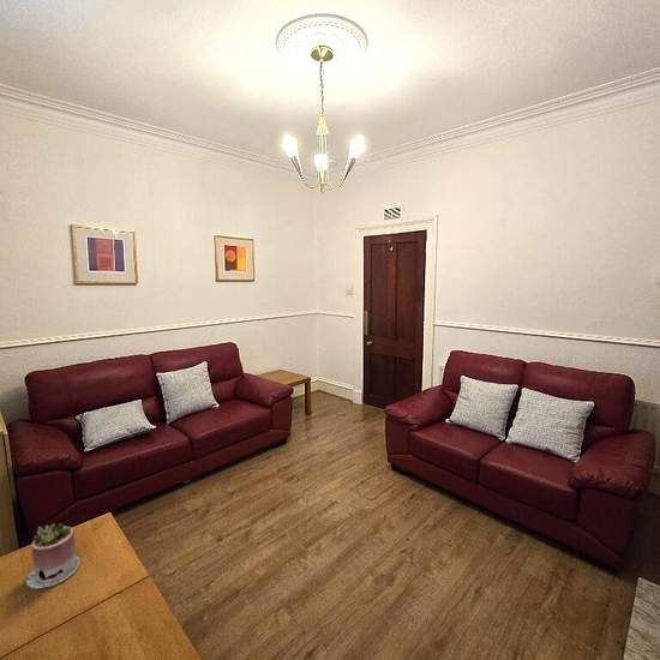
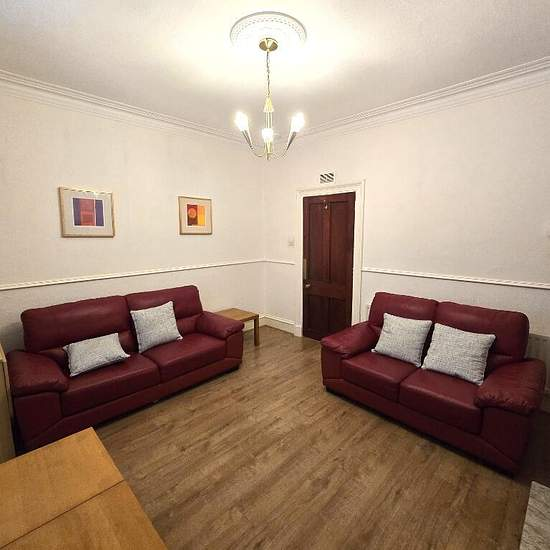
- succulent planter [25,522,82,590]
